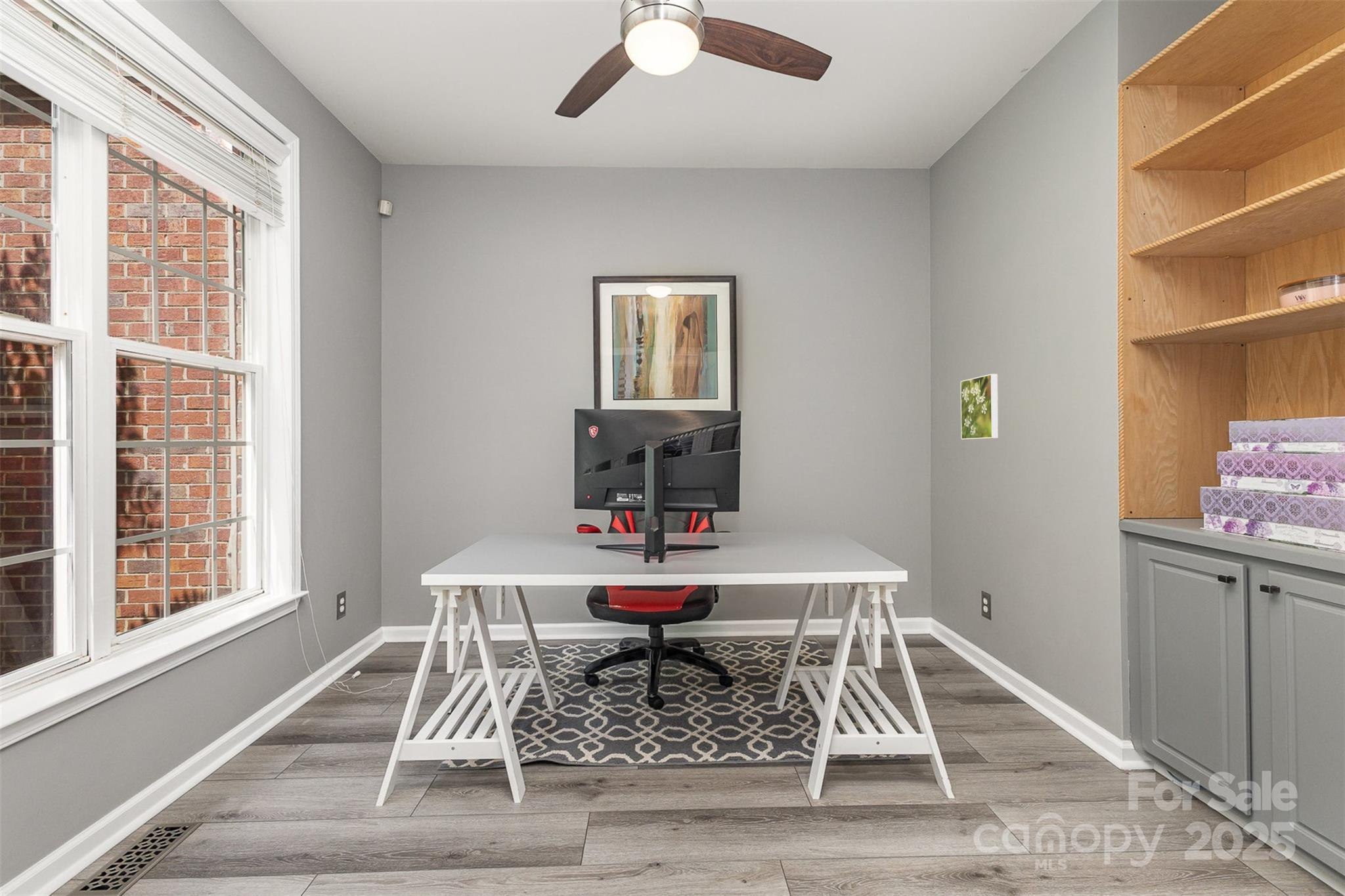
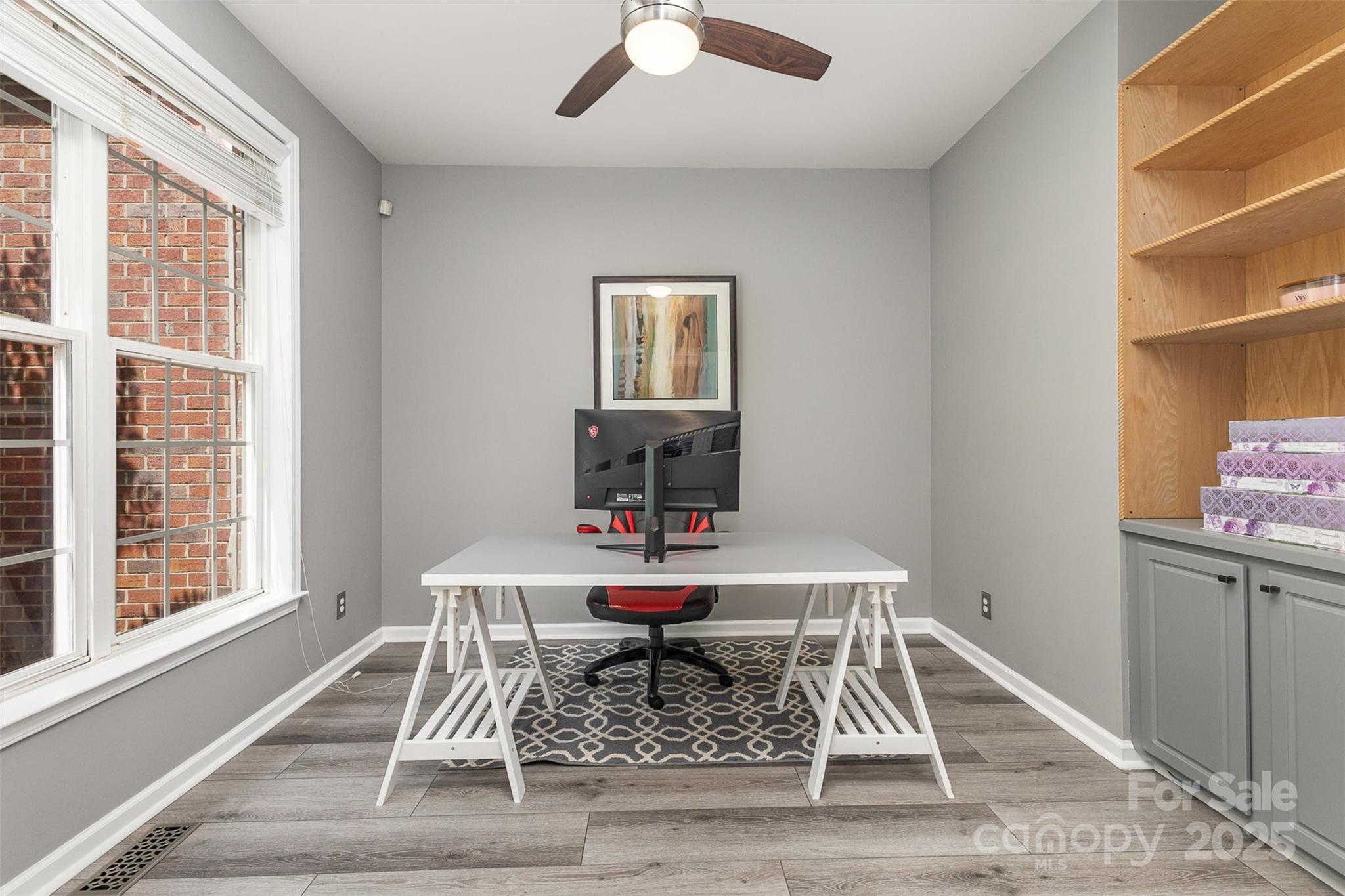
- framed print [960,373,999,440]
